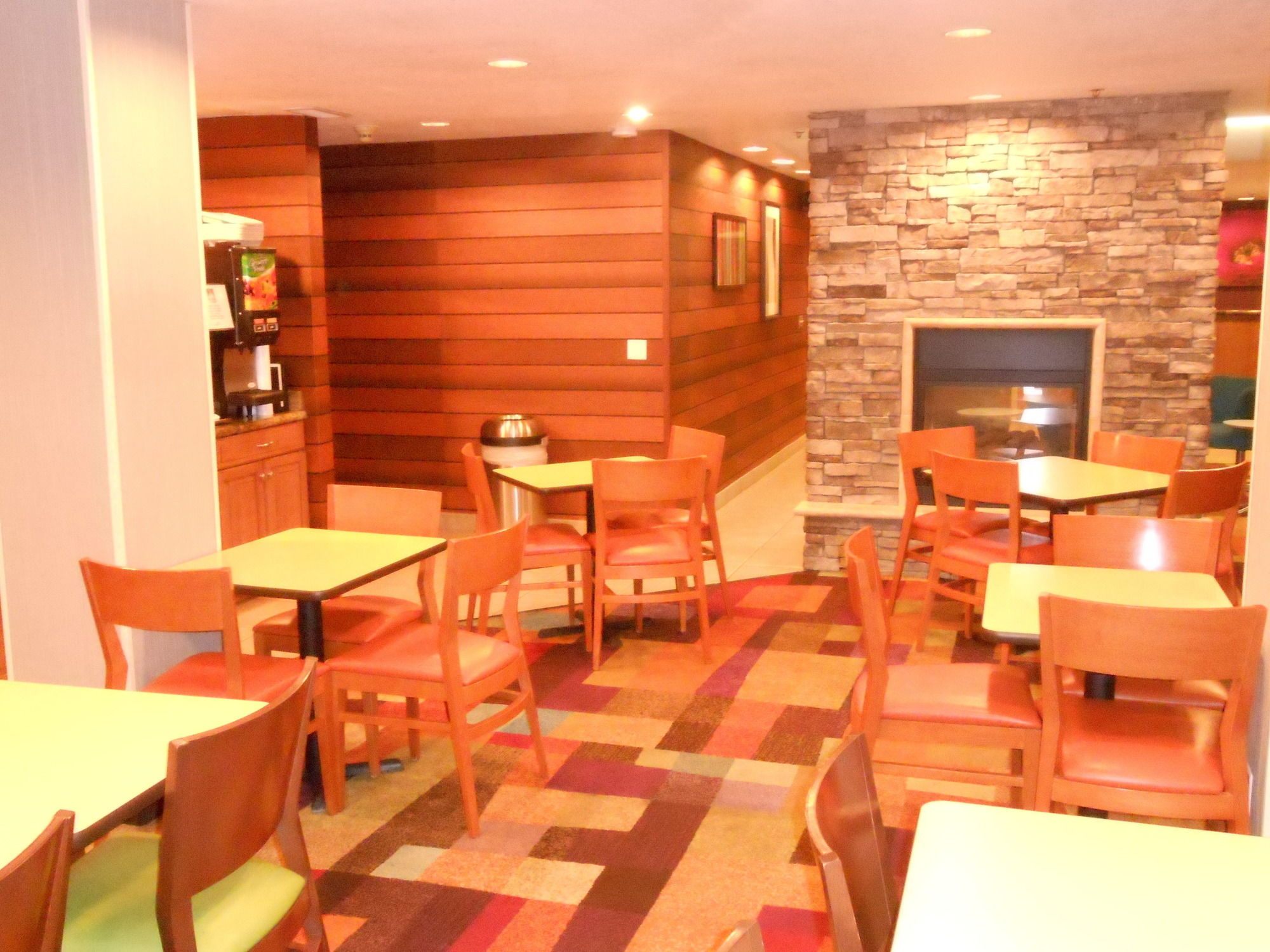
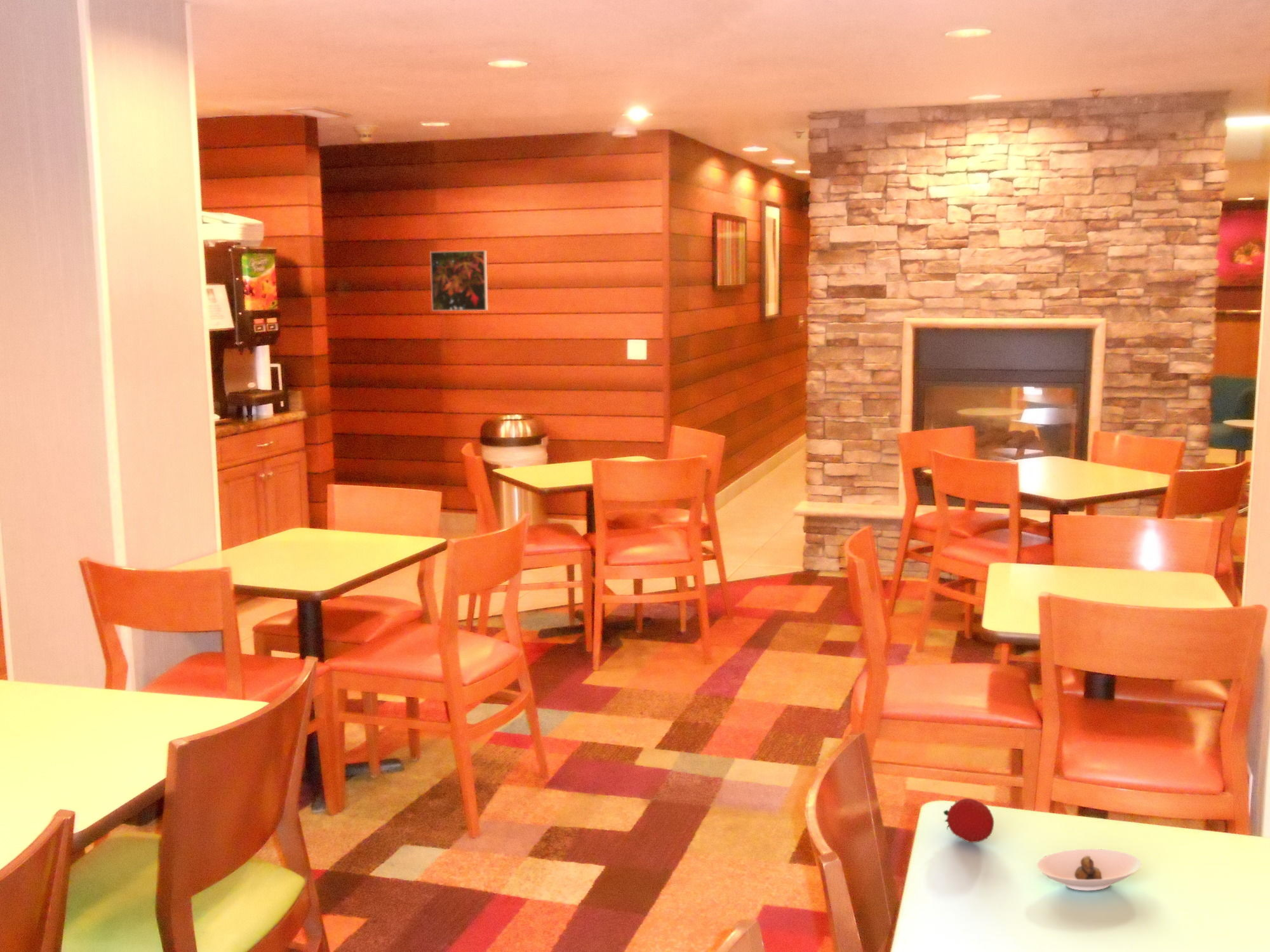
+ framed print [429,250,489,312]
+ saucer [1036,848,1142,891]
+ fruit [943,798,994,843]
